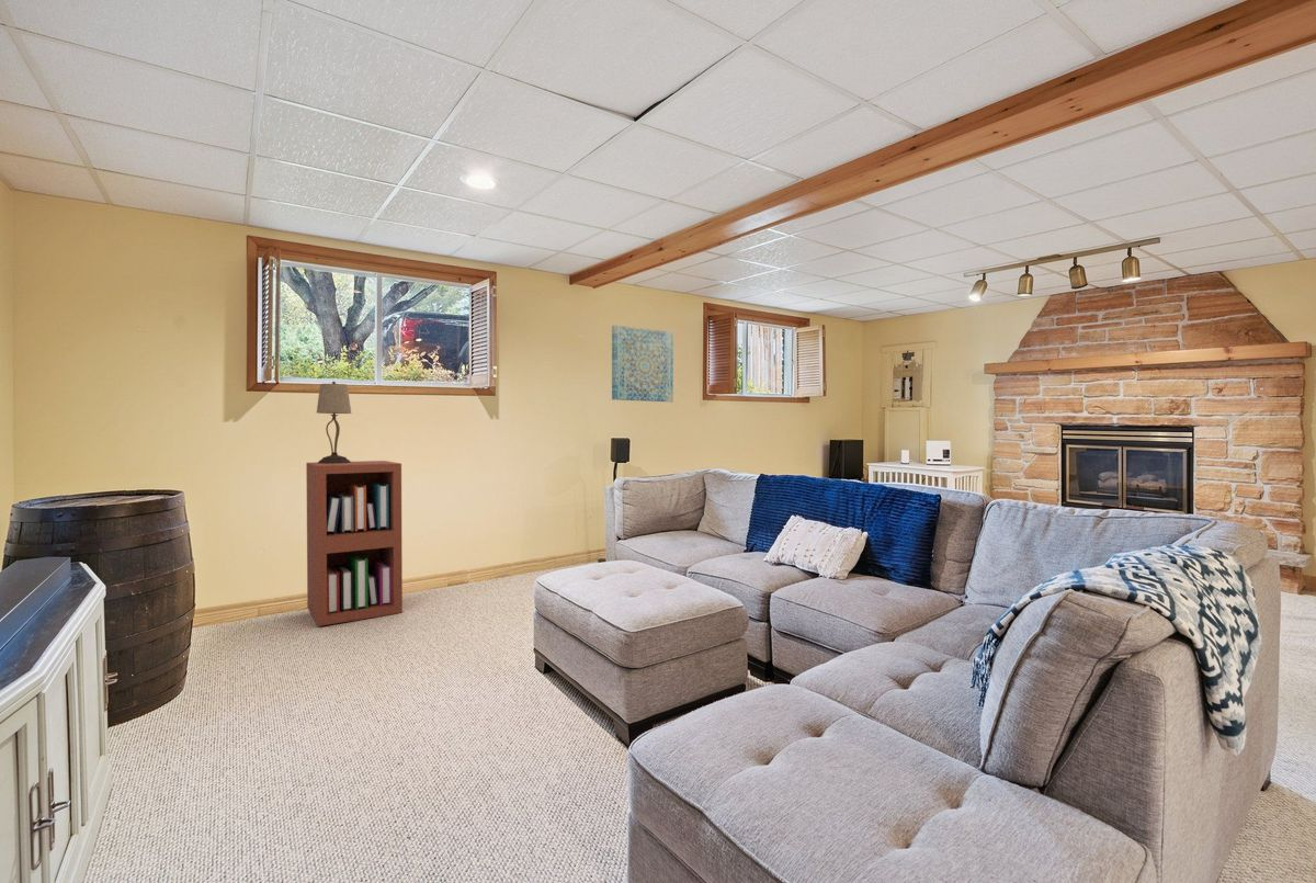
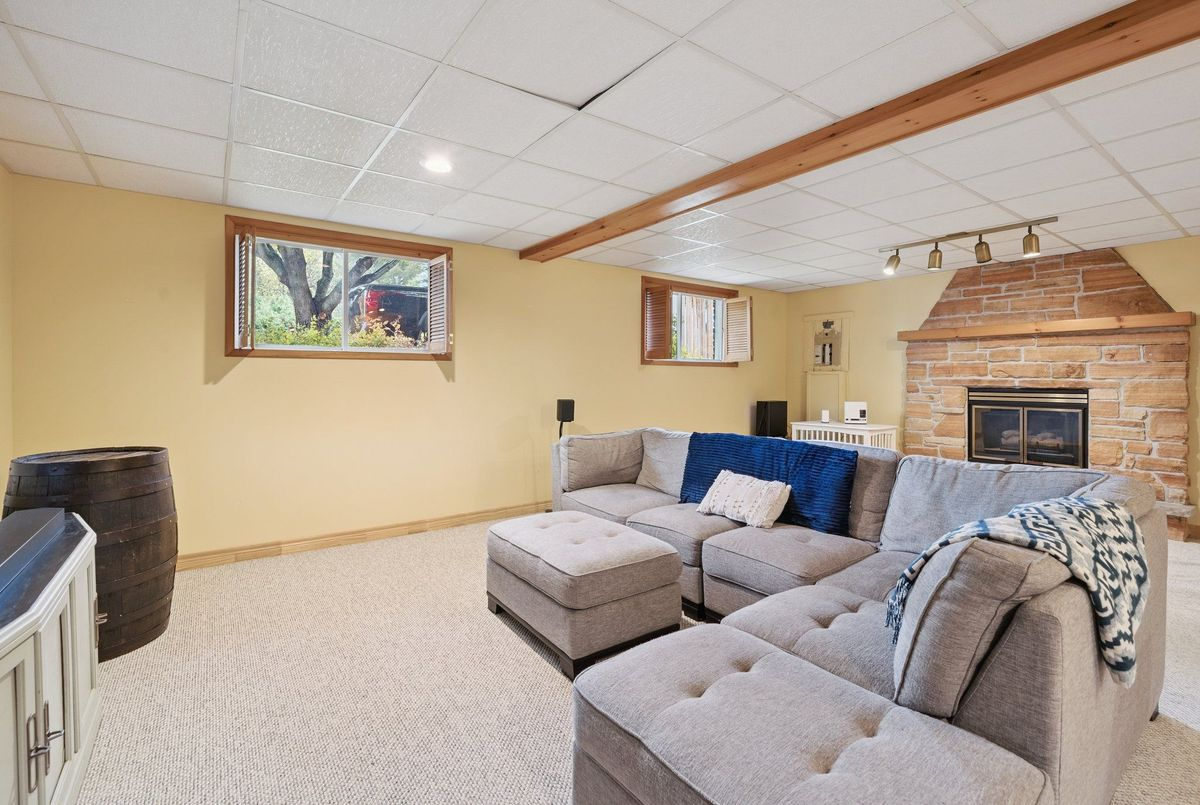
- table lamp [316,381,352,464]
- wall art [611,325,674,403]
- bookshelf [305,460,404,627]
